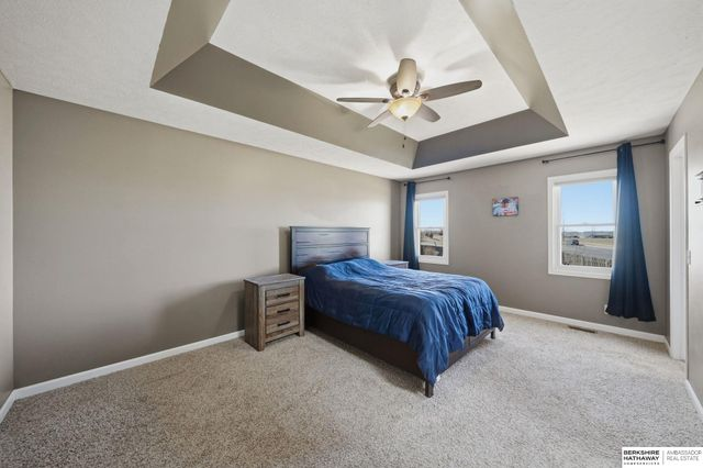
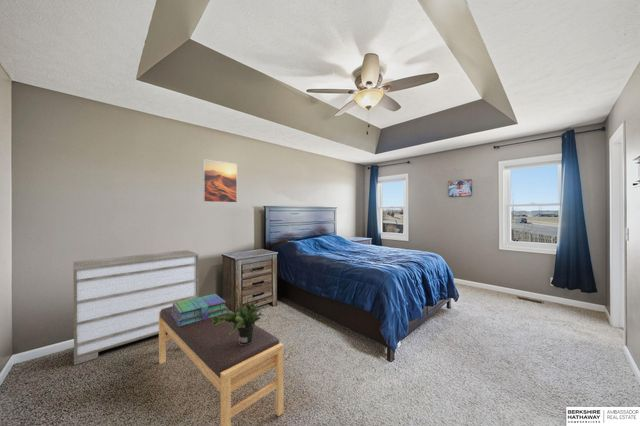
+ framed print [202,158,238,204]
+ potted plant [212,290,265,345]
+ dresser [72,249,200,366]
+ bench [158,306,285,426]
+ stack of books [171,293,228,326]
